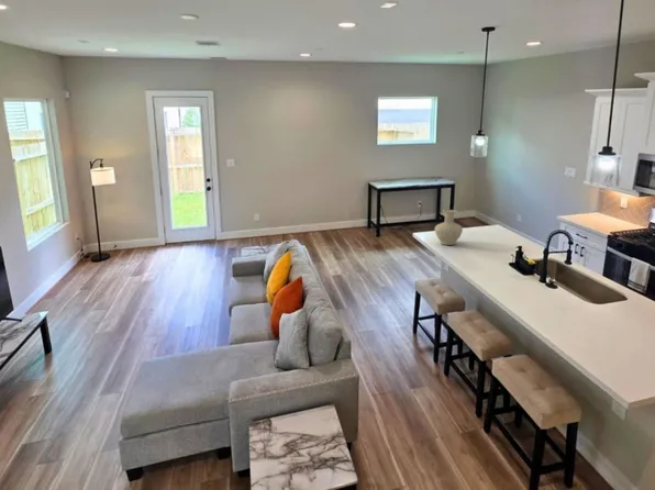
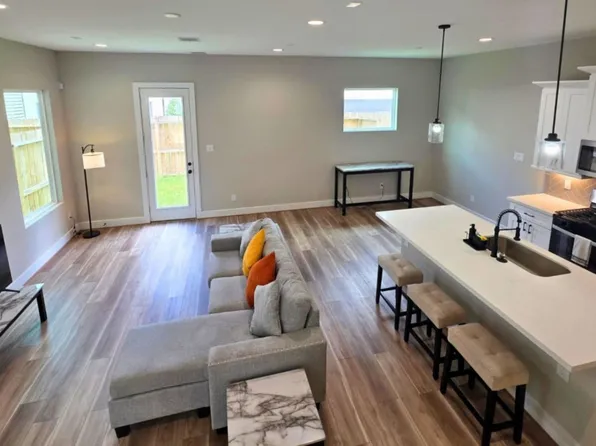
- vase [434,209,464,246]
